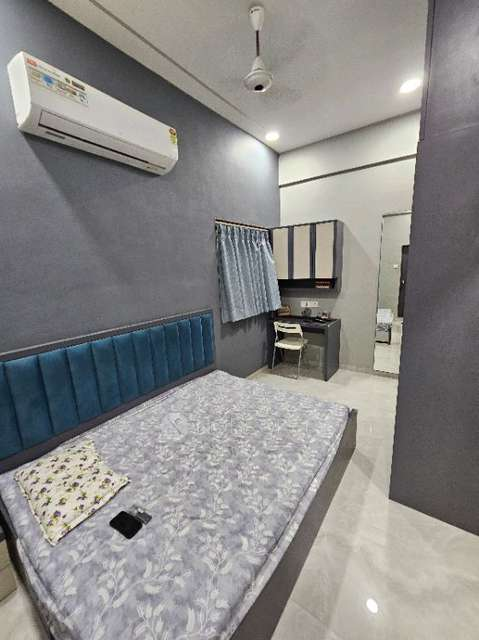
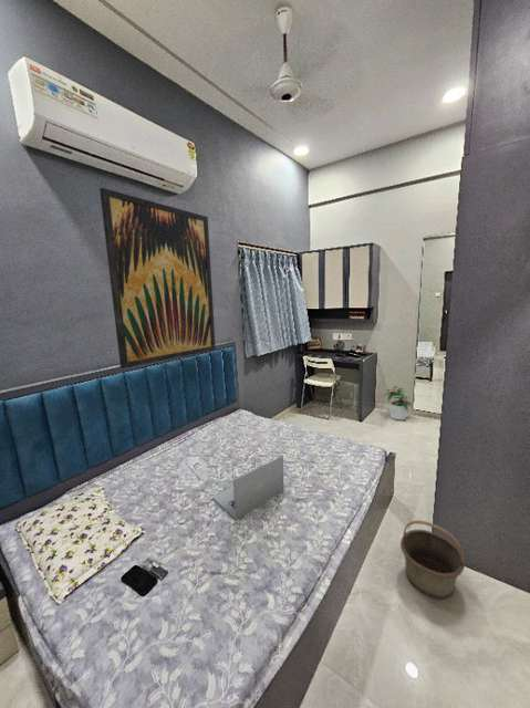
+ basket [399,520,466,600]
+ potted plant [382,385,414,421]
+ laptop [211,455,284,520]
+ wall art [98,187,217,369]
